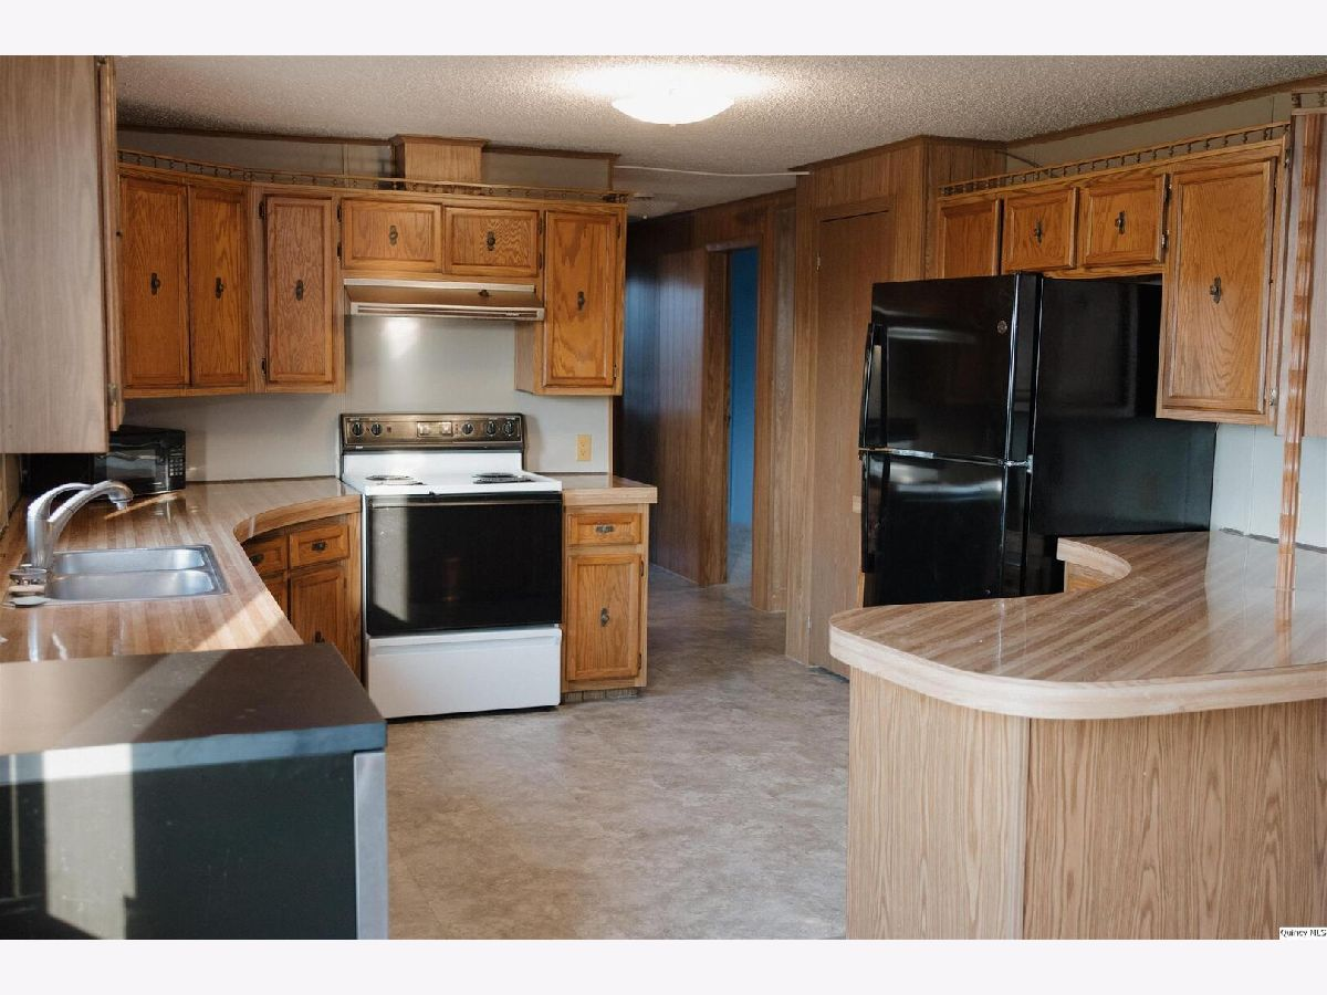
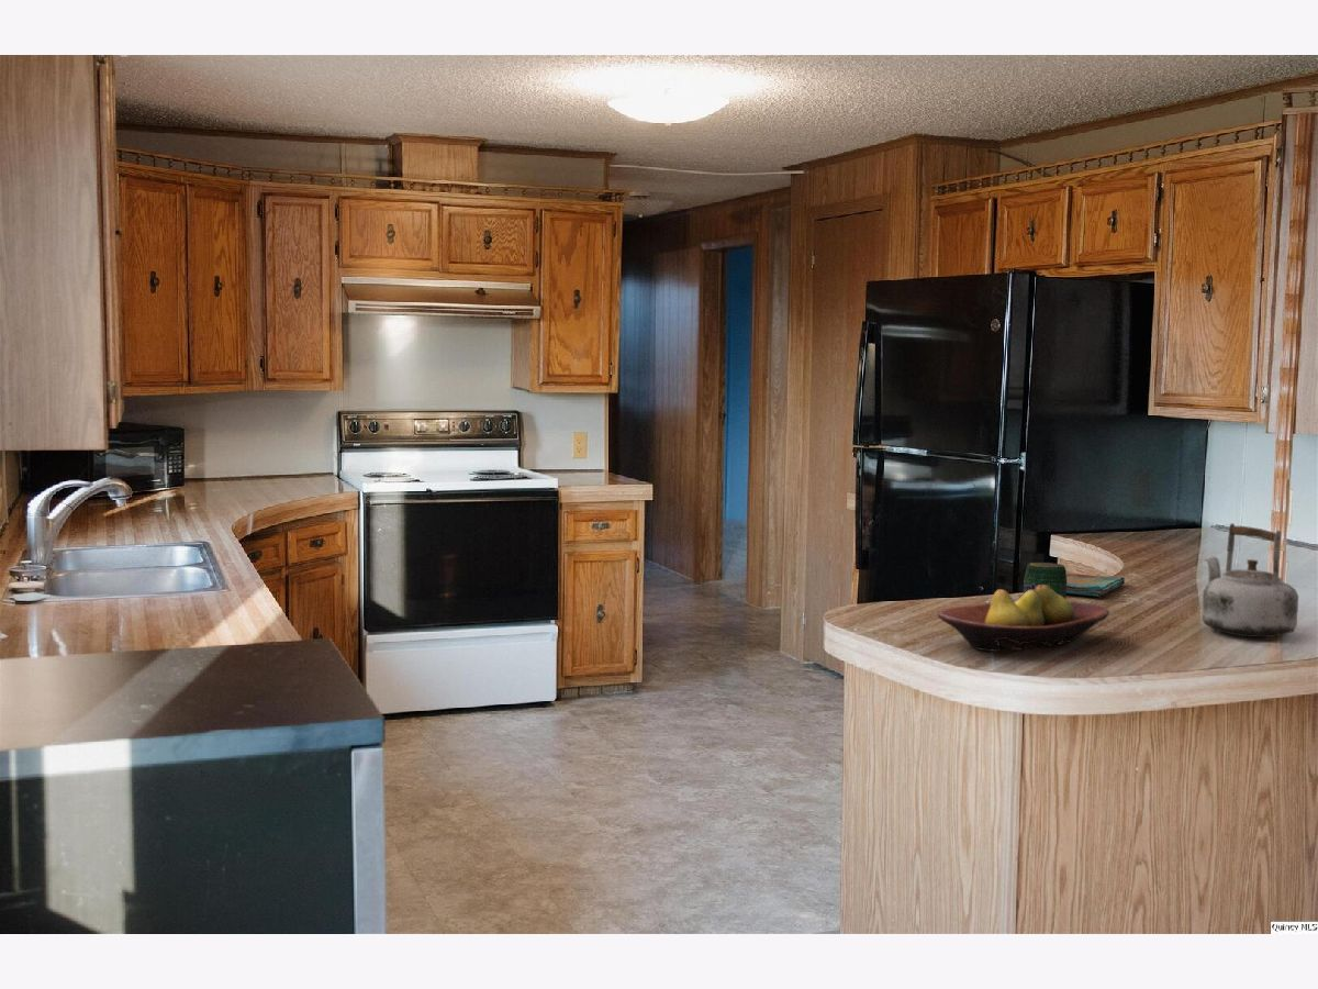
+ jar [1023,562,1068,600]
+ dish towel [1066,573,1126,598]
+ fruit bowl [937,585,1110,653]
+ kettle [1202,522,1299,638]
